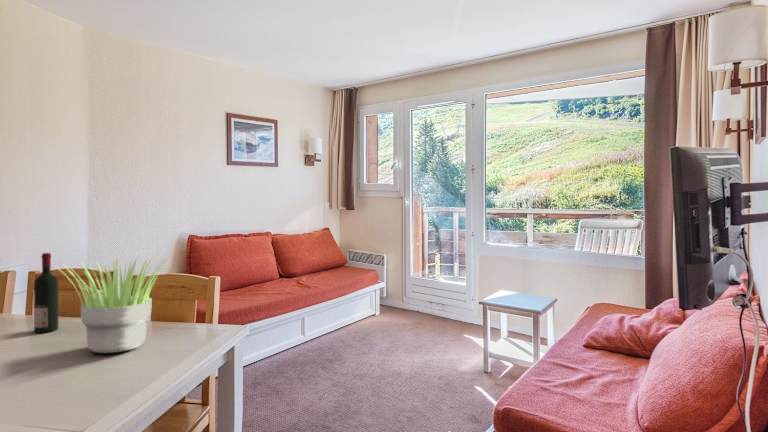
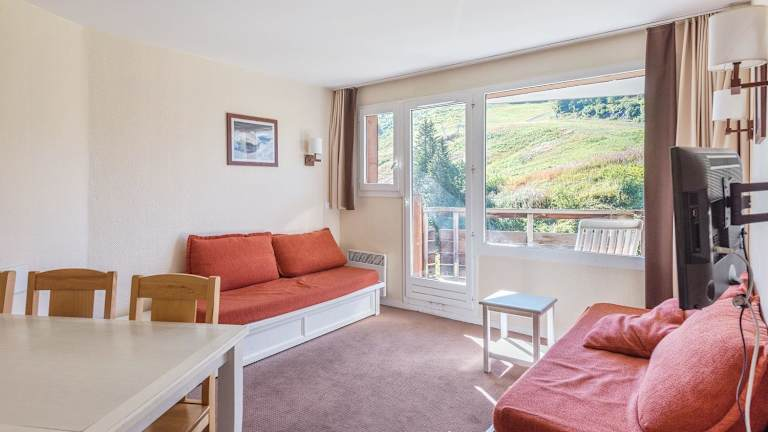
- alcohol [33,252,59,334]
- potted plant [55,256,169,354]
